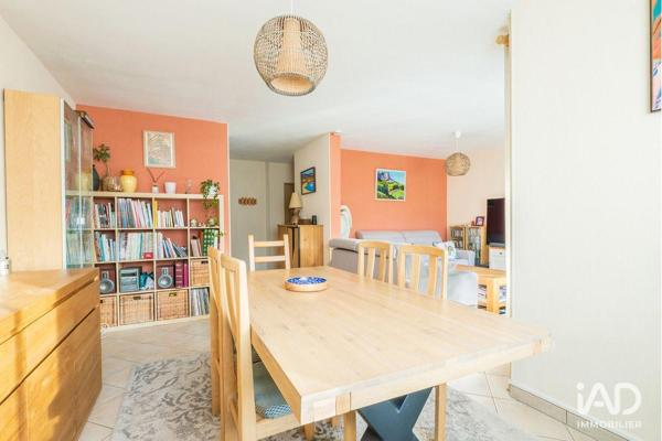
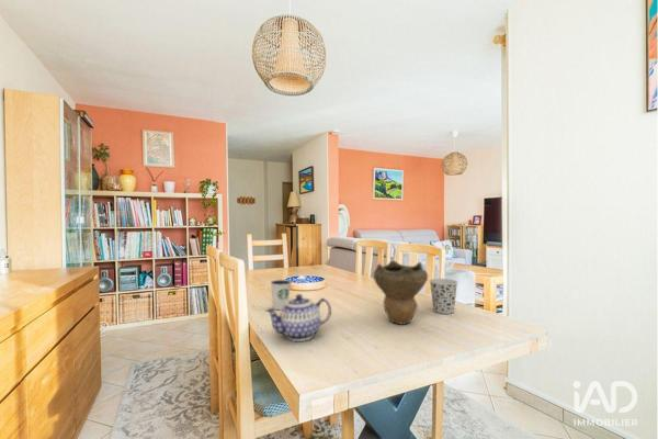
+ cup [429,278,458,315]
+ teapot [264,293,332,342]
+ decorative bowl [372,259,429,325]
+ dixie cup [270,279,293,311]
